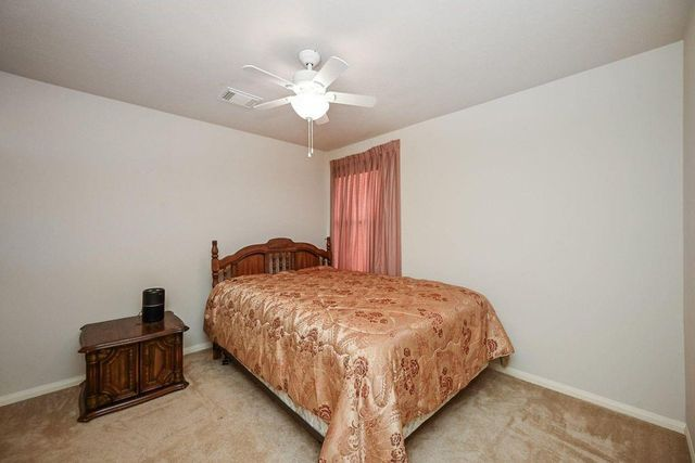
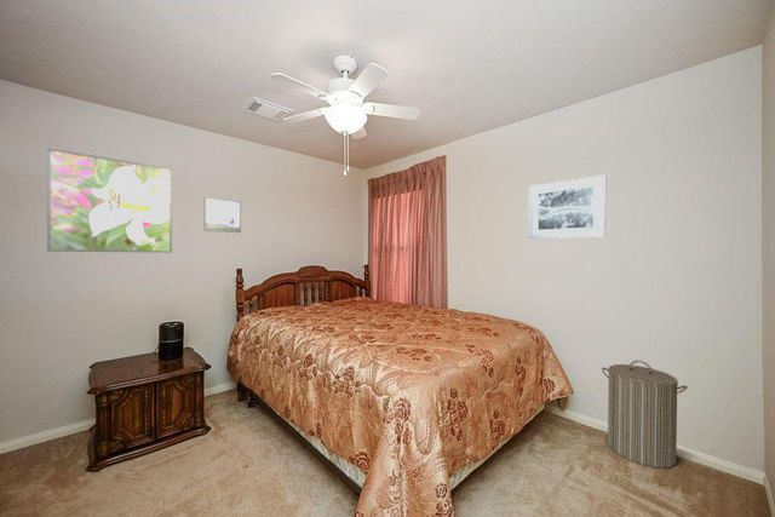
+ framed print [203,196,242,234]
+ laundry hamper [601,360,689,470]
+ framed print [46,147,173,254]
+ wall art [527,174,607,240]
